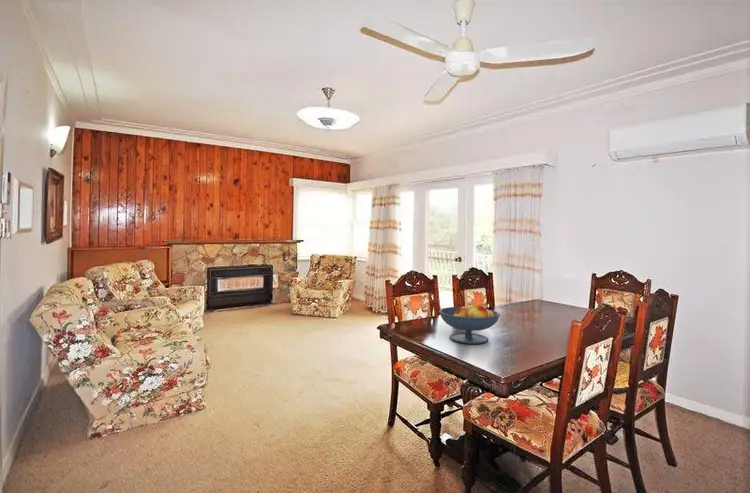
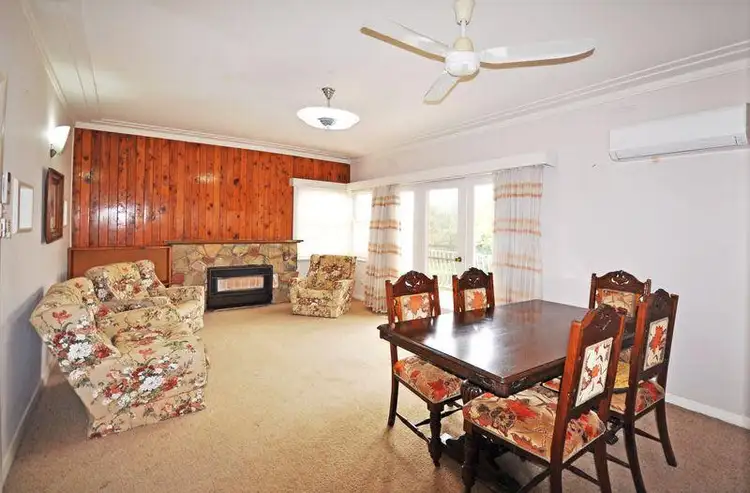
- fruit bowl [438,304,501,345]
